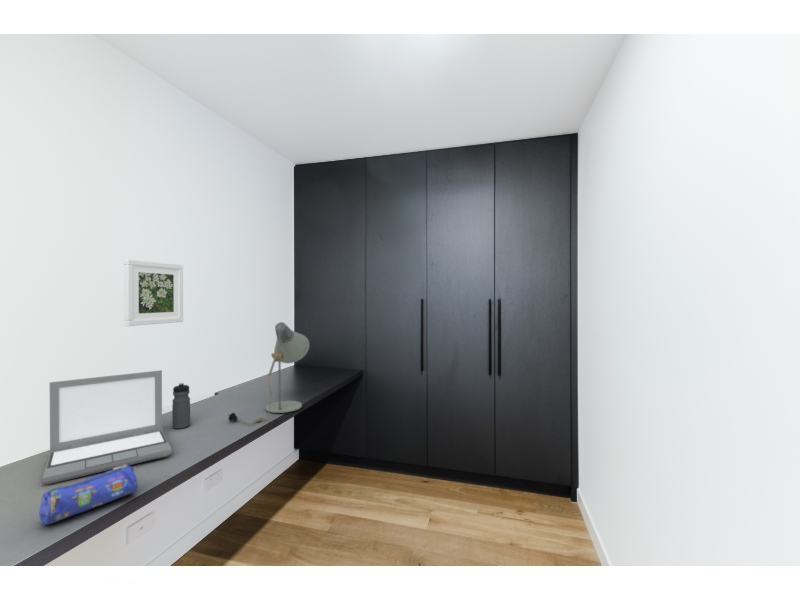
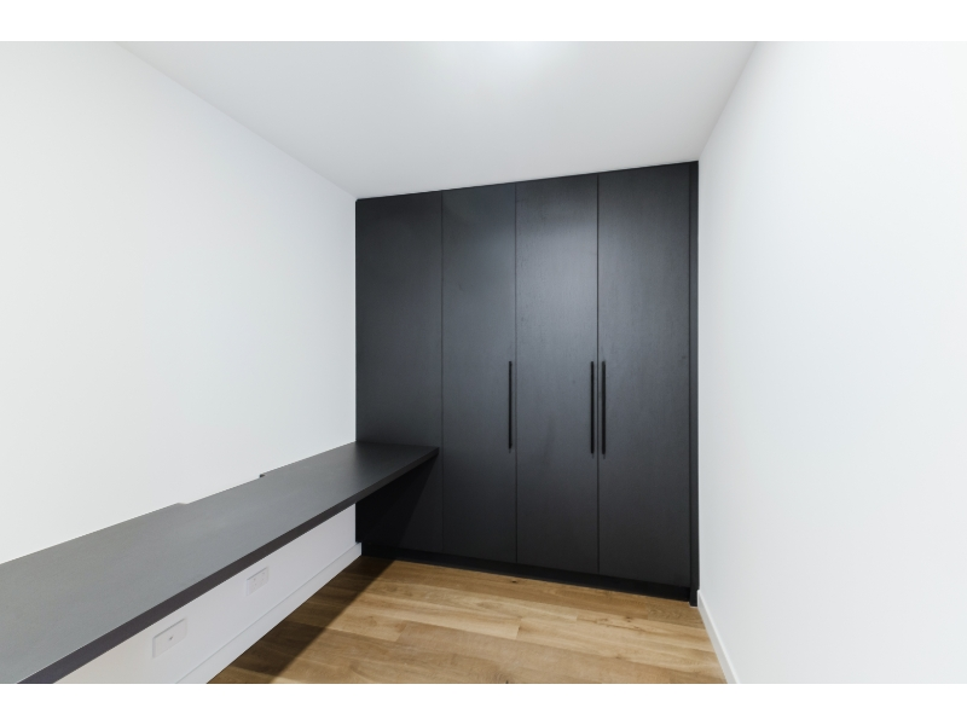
- laptop [41,369,173,485]
- desk lamp [227,321,310,425]
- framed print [123,258,184,327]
- water bottle [171,382,191,430]
- pencil case [38,465,139,526]
